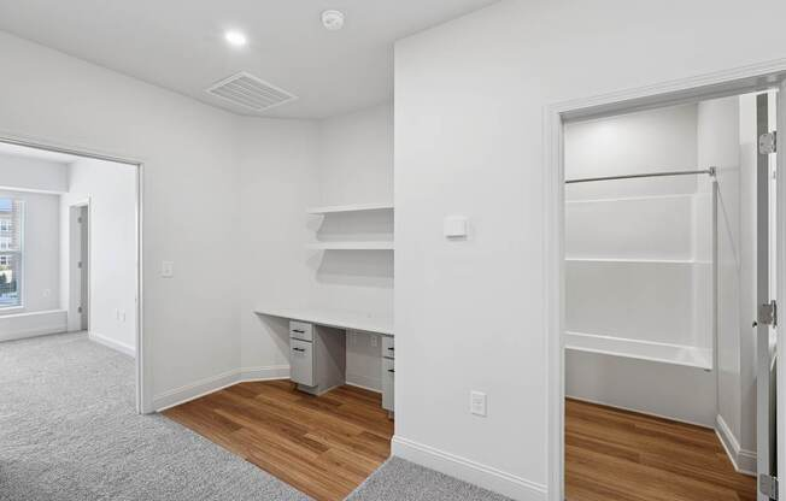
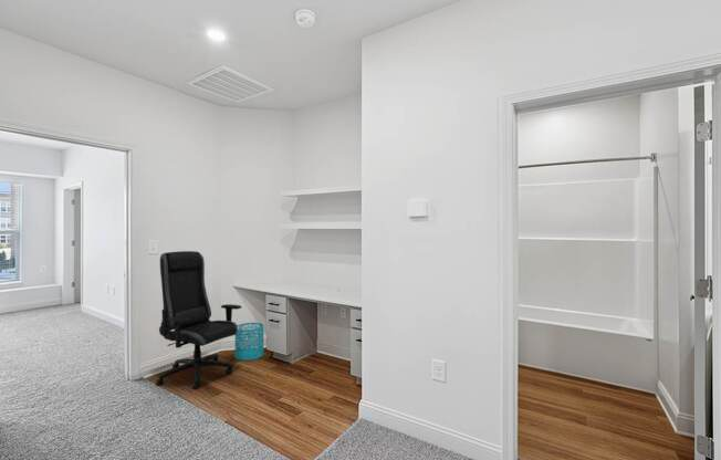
+ office chair [155,250,242,390]
+ wastebasket [234,322,264,362]
